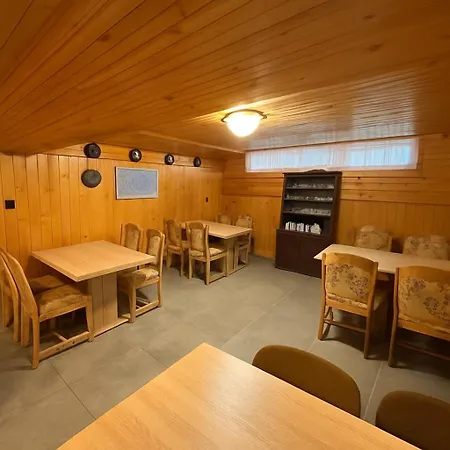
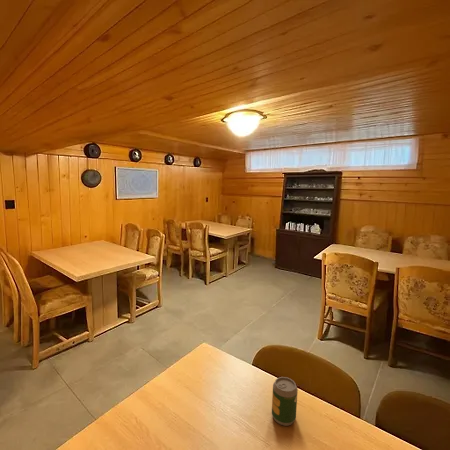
+ soda can [271,376,299,427]
